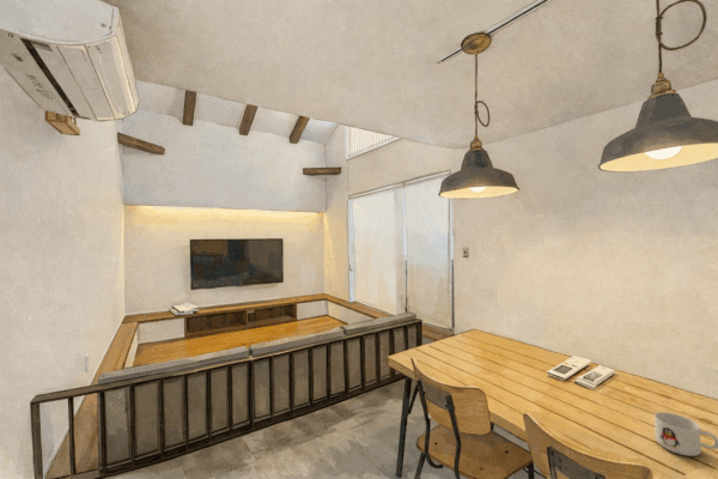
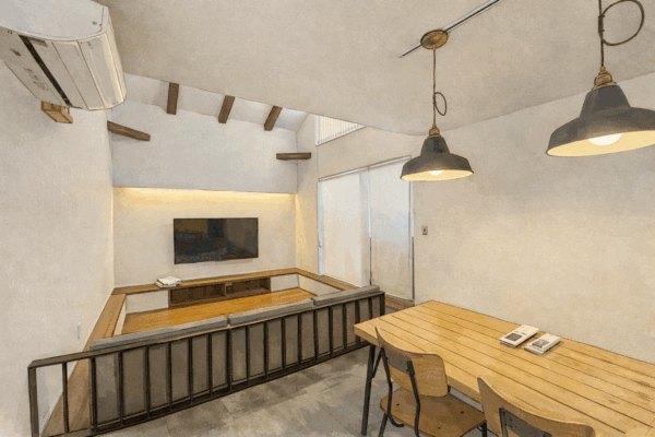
- mug [653,411,718,457]
